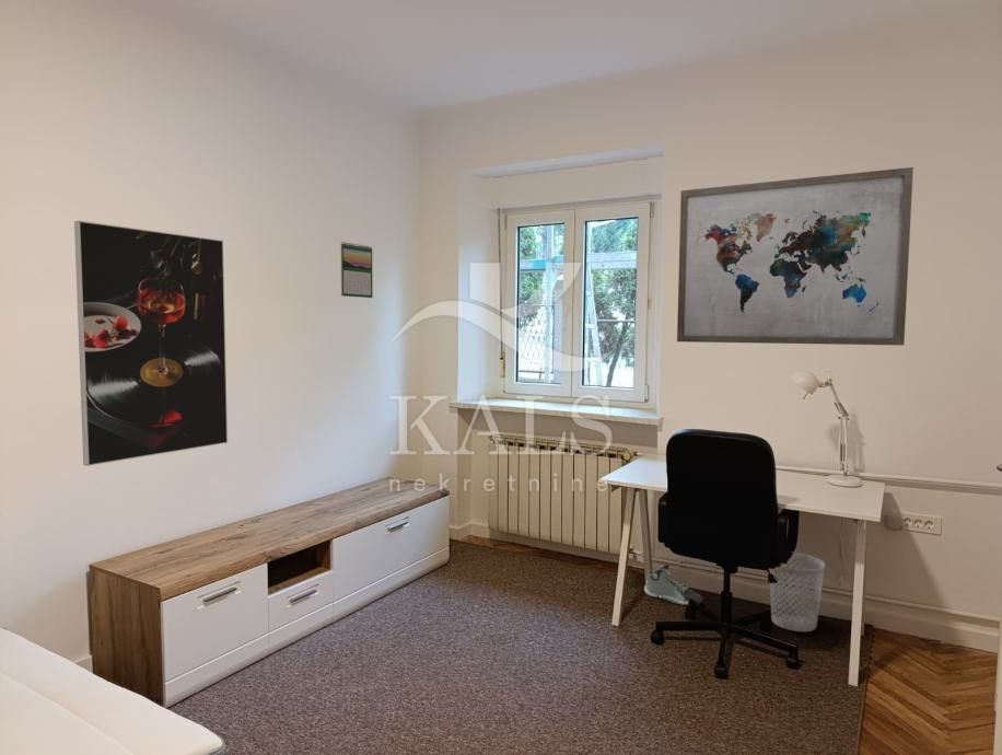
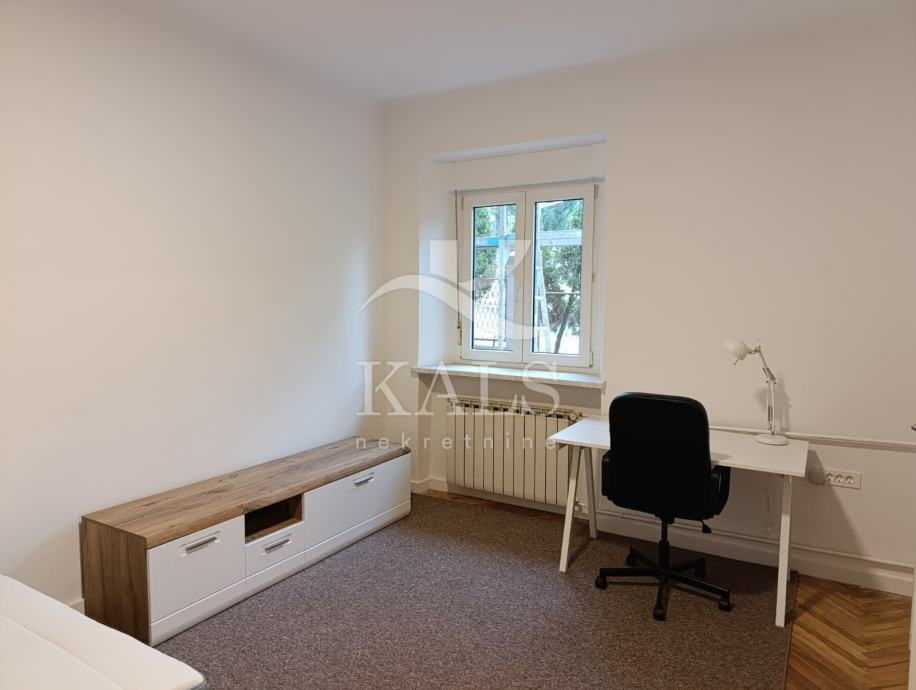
- sneaker [643,564,703,606]
- calendar [340,241,374,299]
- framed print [73,220,229,467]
- wall art [676,166,914,347]
- wastebasket [769,551,826,632]
